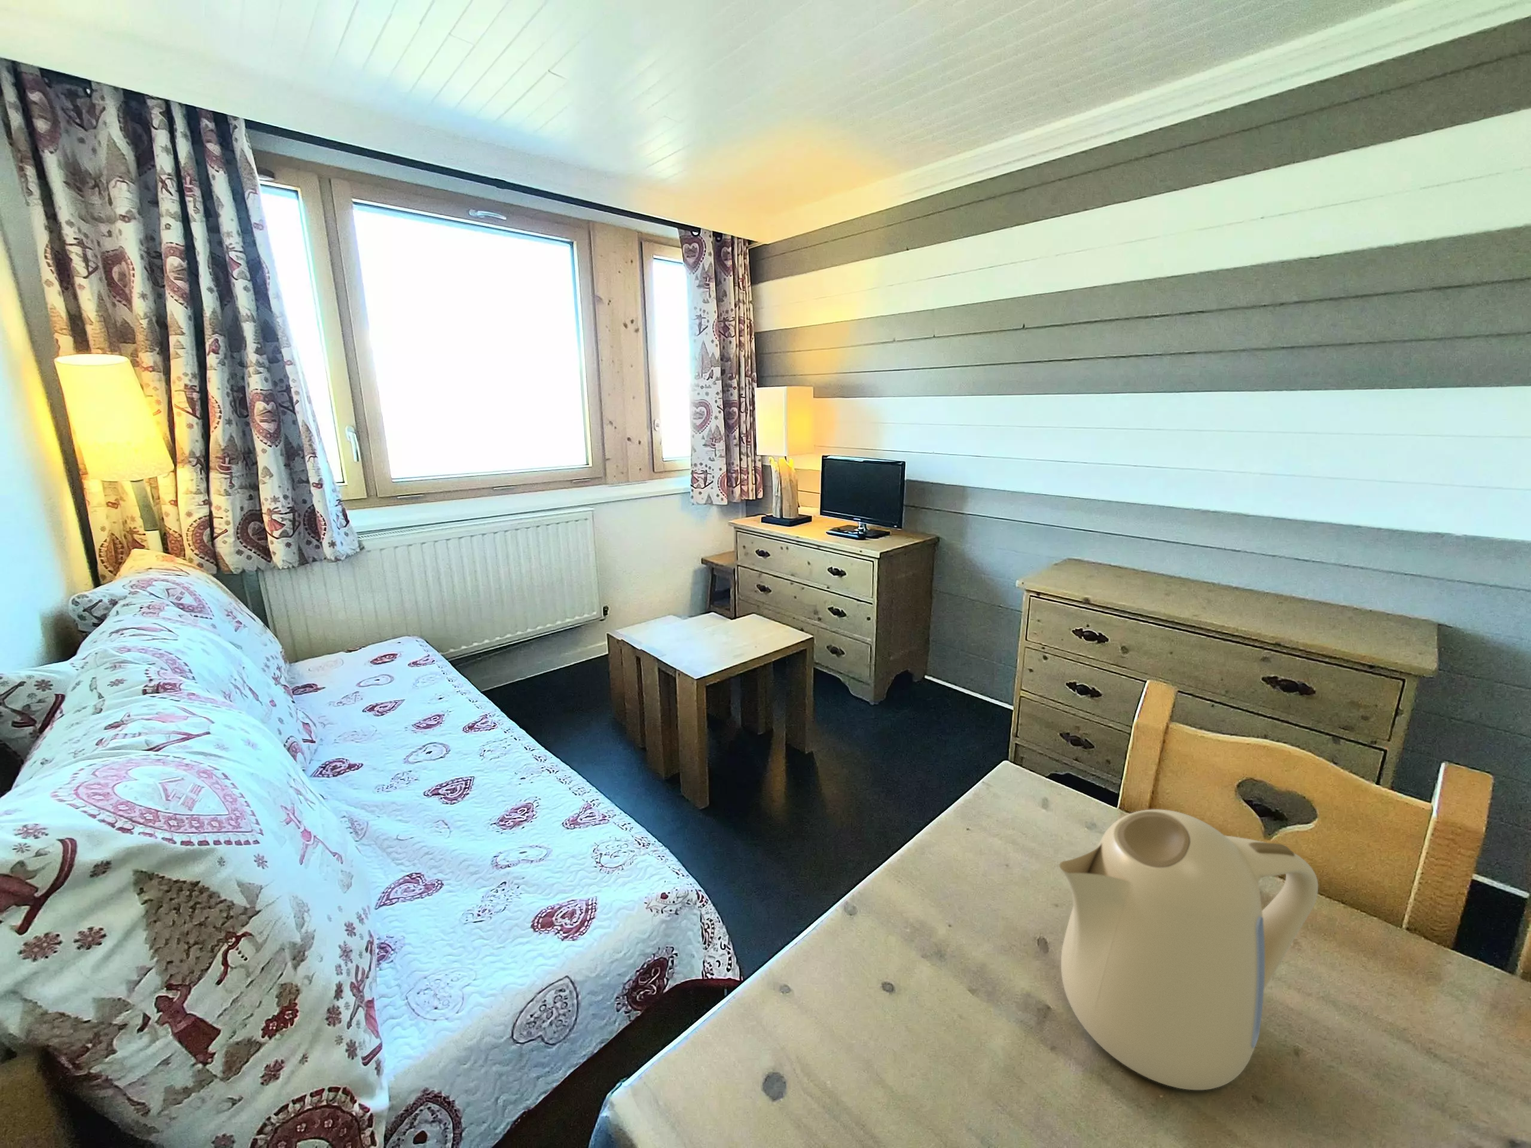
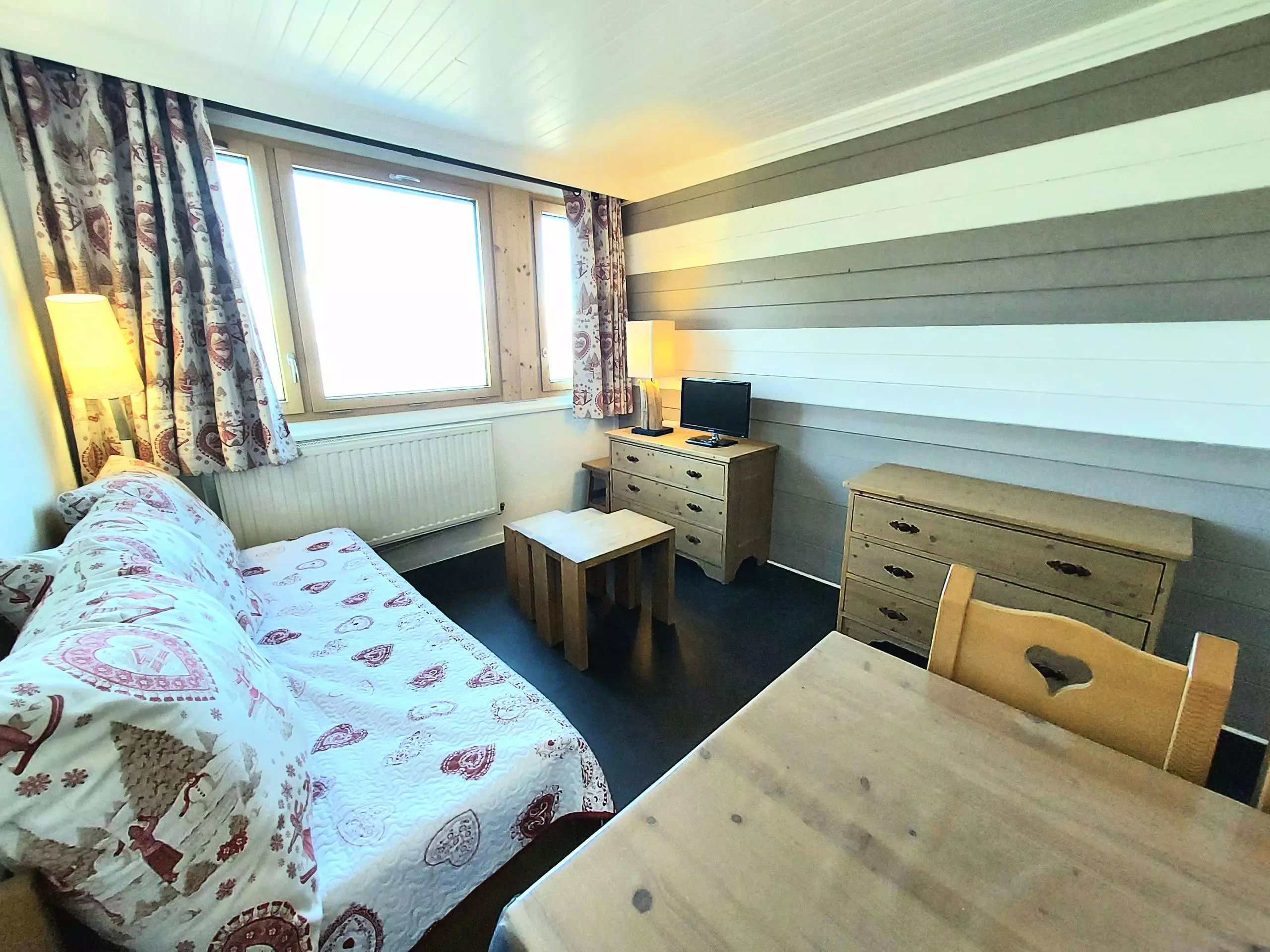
- kettle [1058,809,1319,1090]
